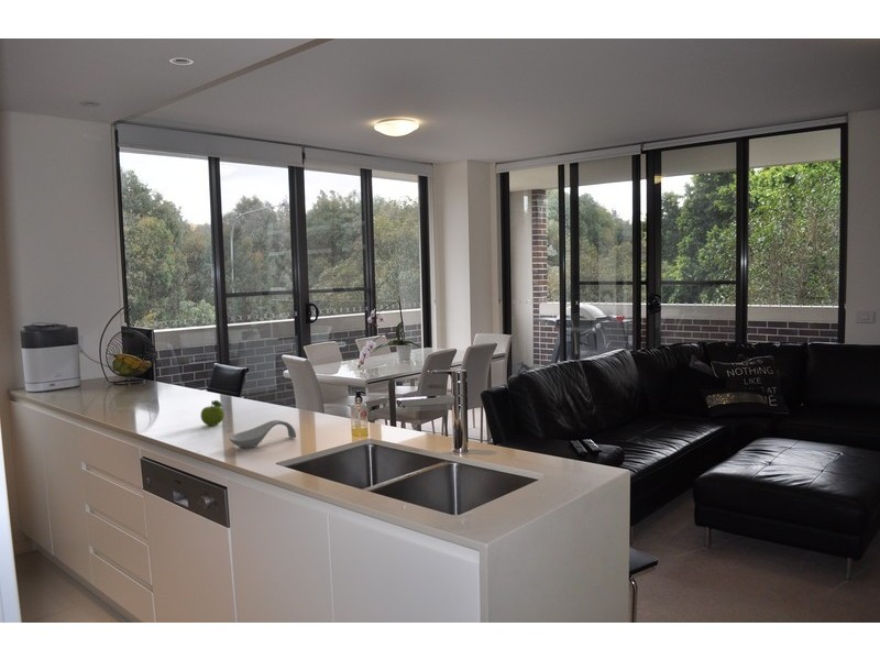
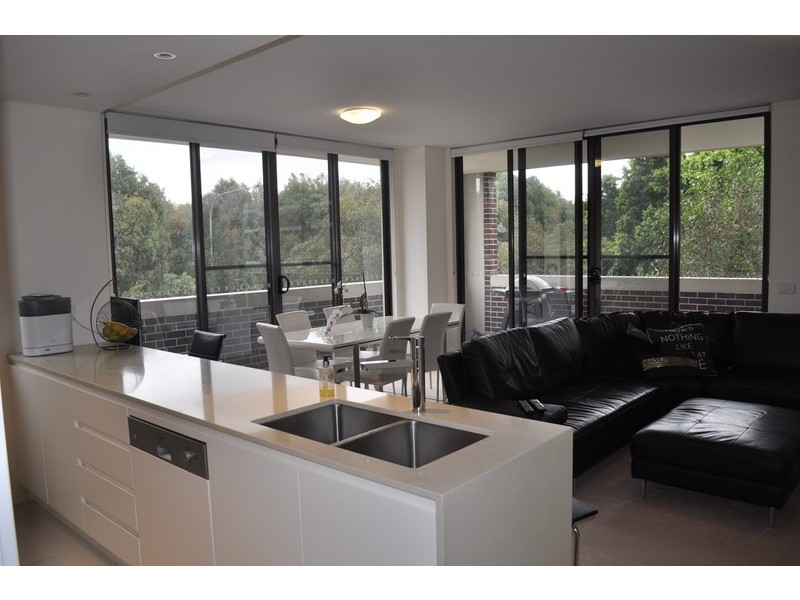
- fruit [200,399,226,427]
- spoon rest [229,419,297,449]
